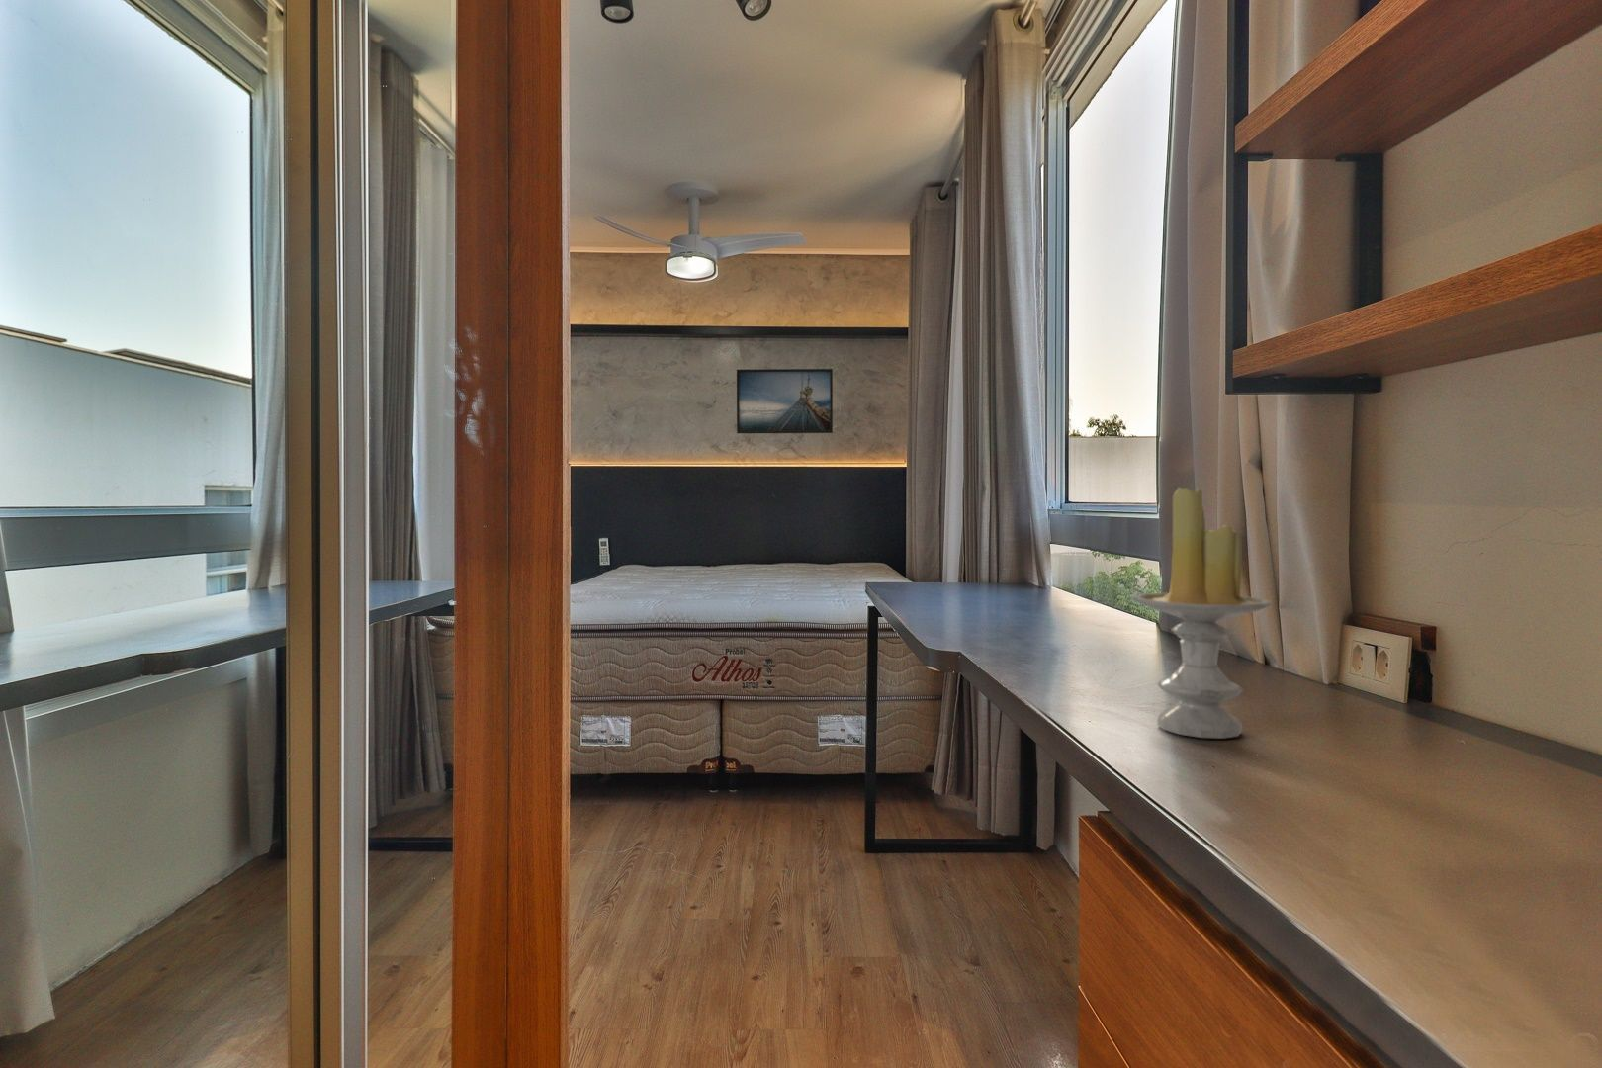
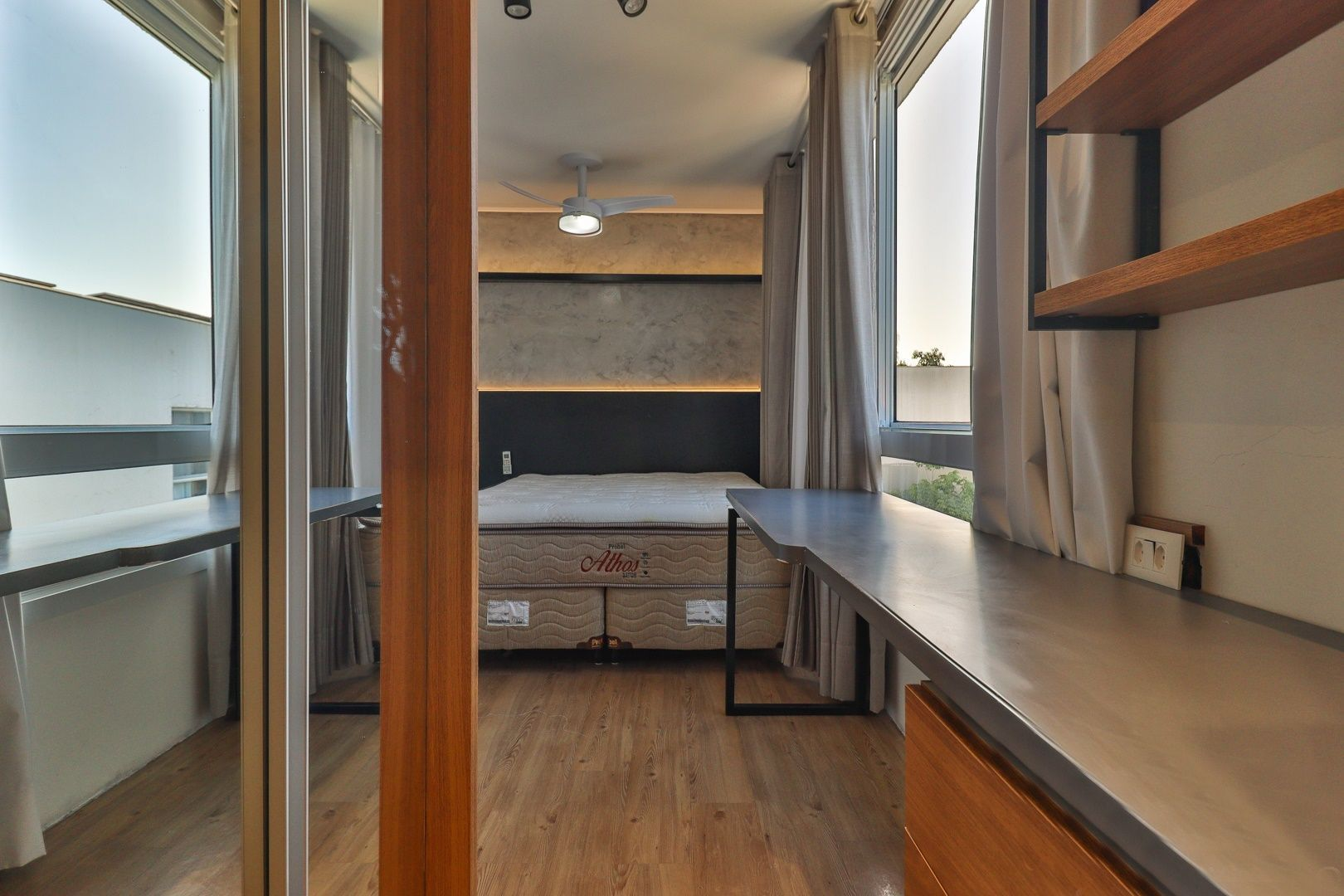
- candle [1132,486,1272,740]
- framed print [735,368,833,434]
